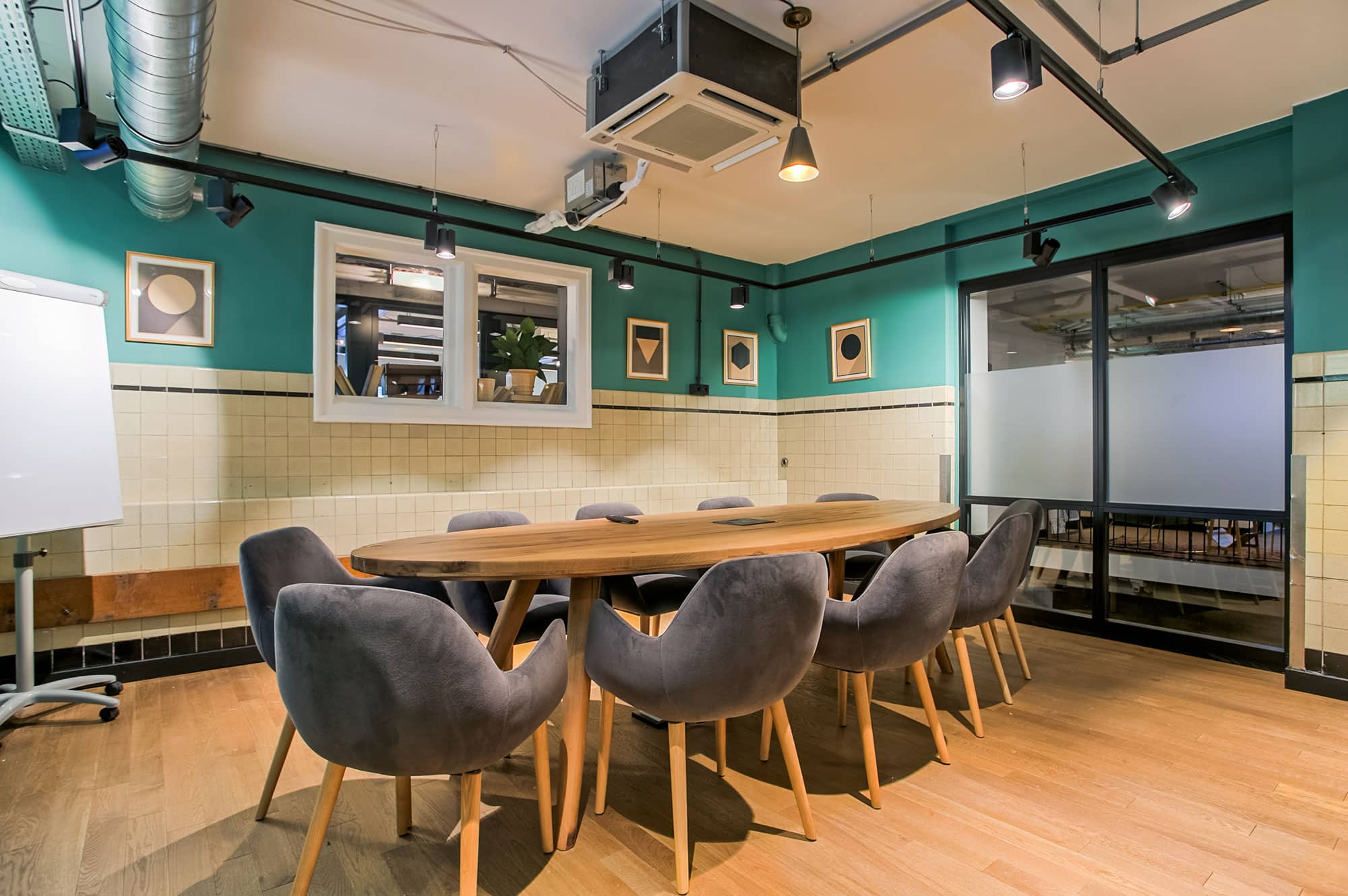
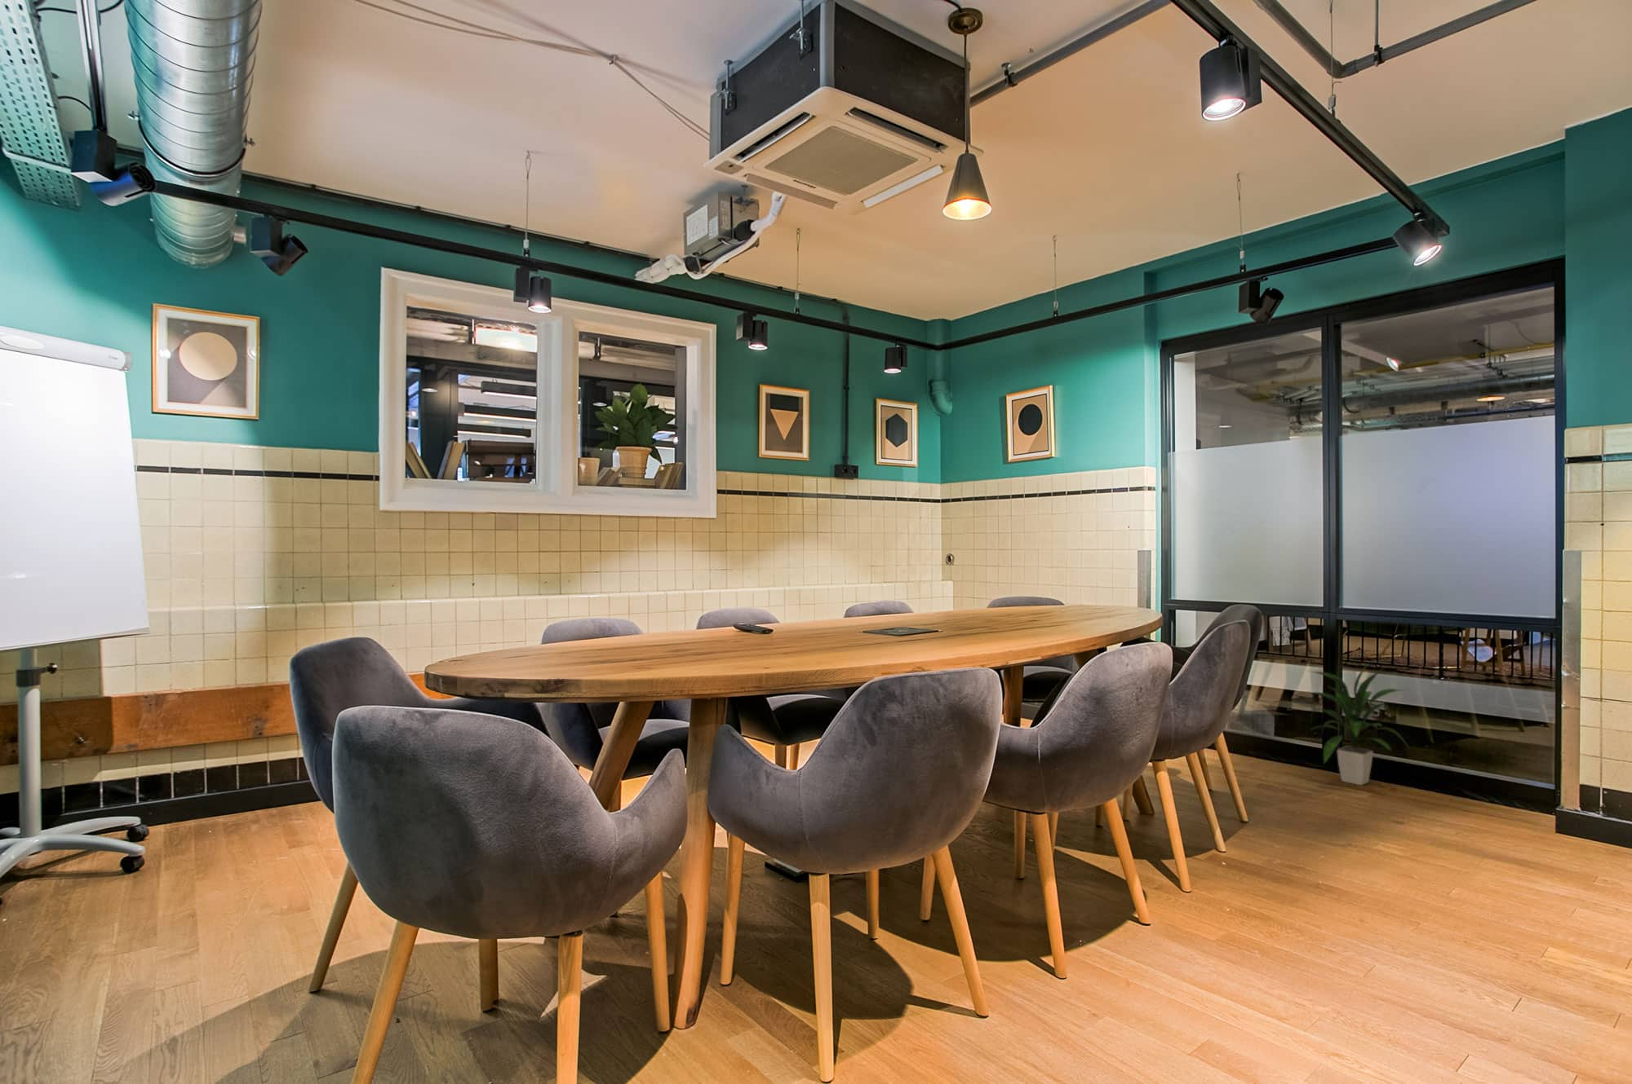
+ indoor plant [1304,664,1410,785]
